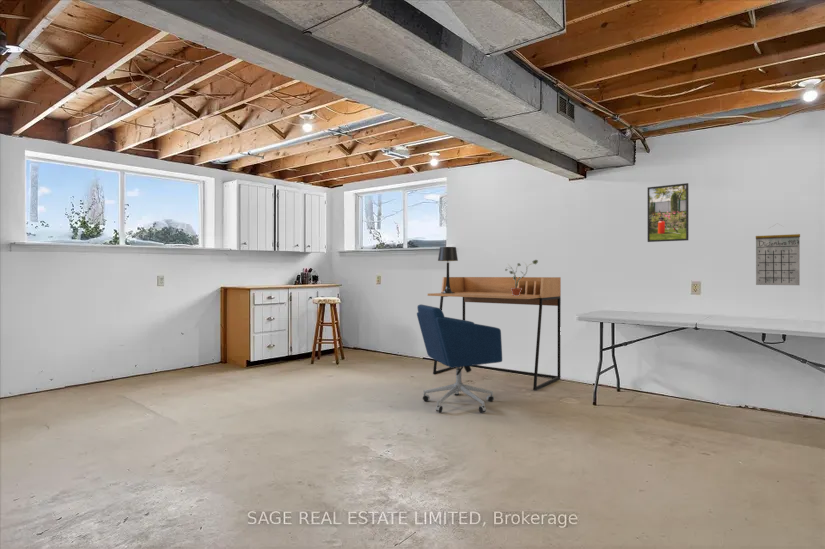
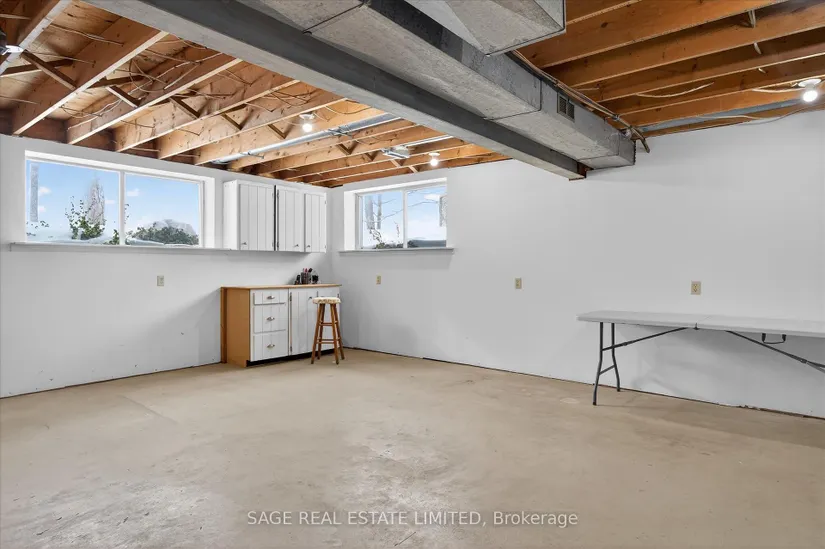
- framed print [647,182,690,243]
- desk [427,276,562,391]
- table lamp [437,246,459,293]
- office chair [416,304,503,414]
- calendar [755,222,801,286]
- potted plant [504,259,539,296]
